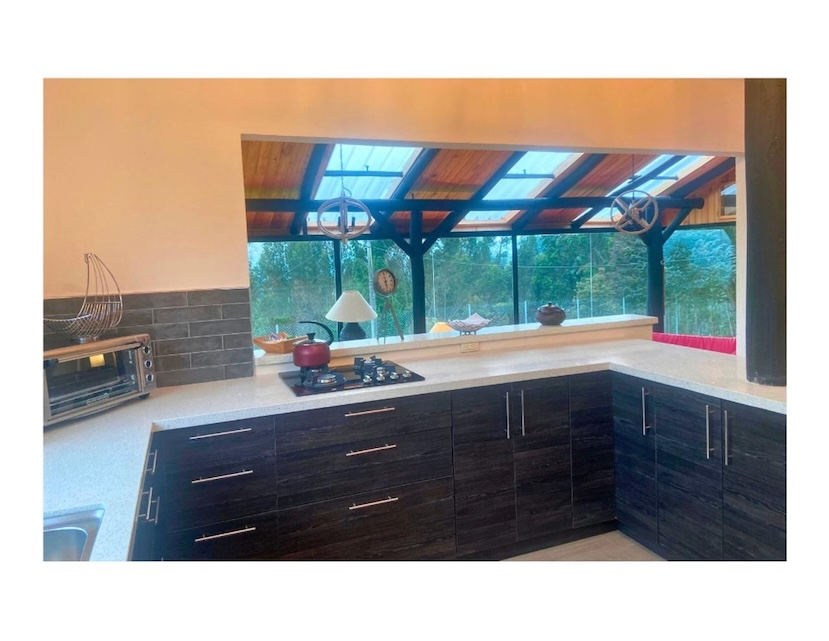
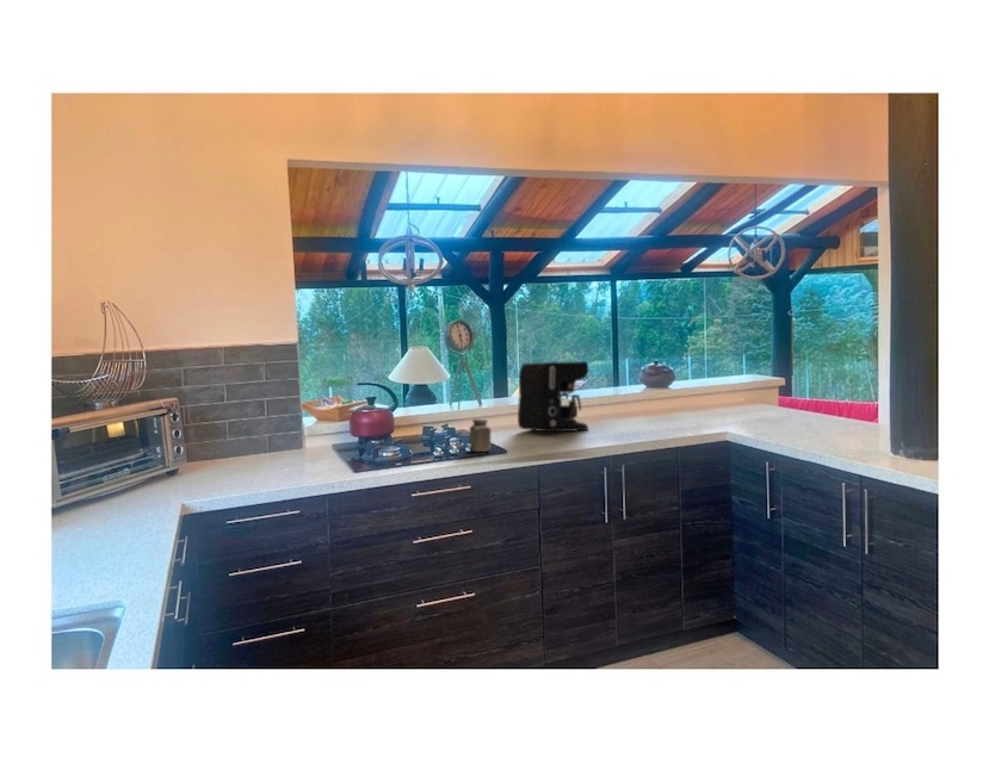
+ coffee maker [517,360,589,433]
+ salt shaker [469,417,492,453]
